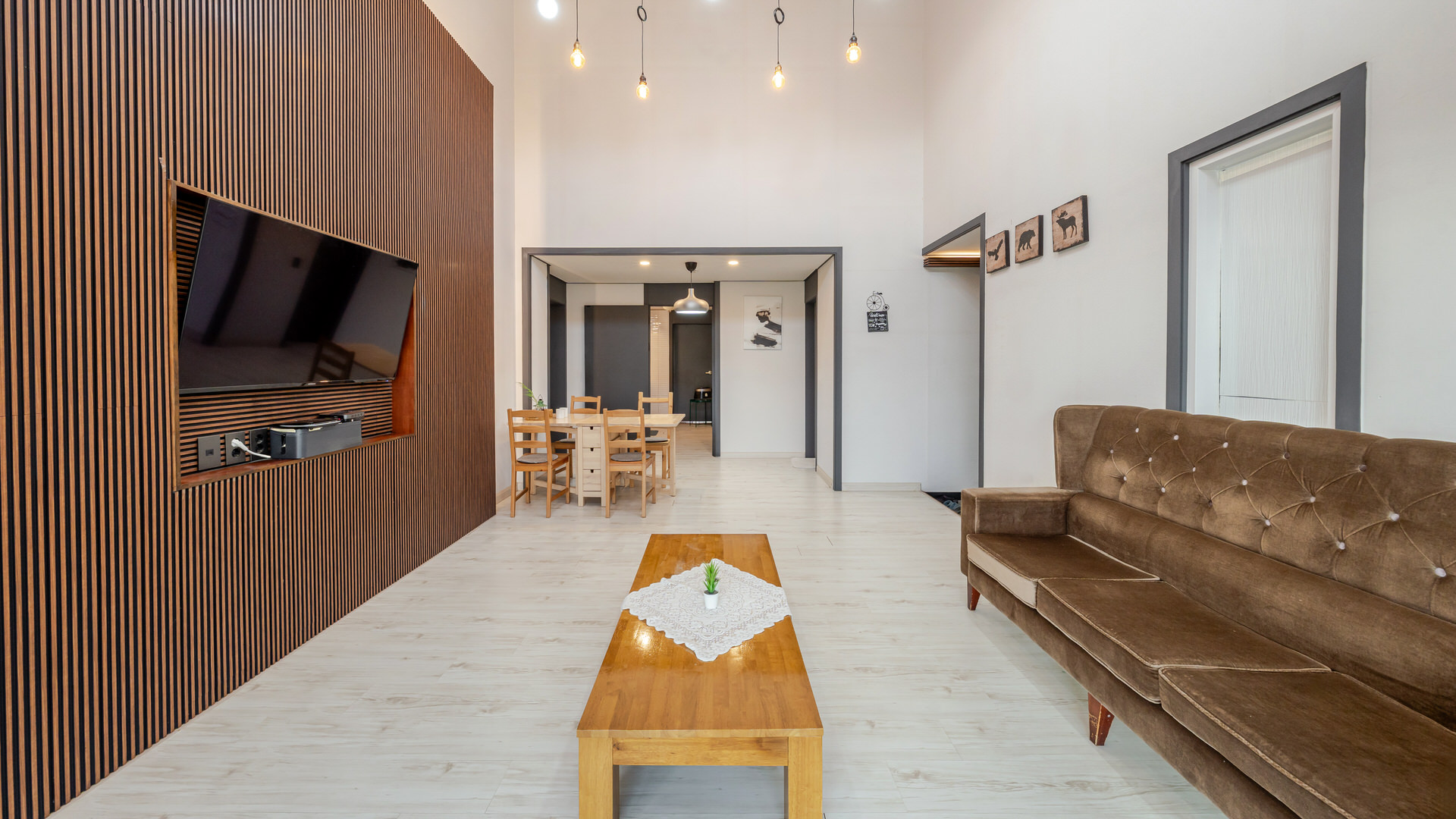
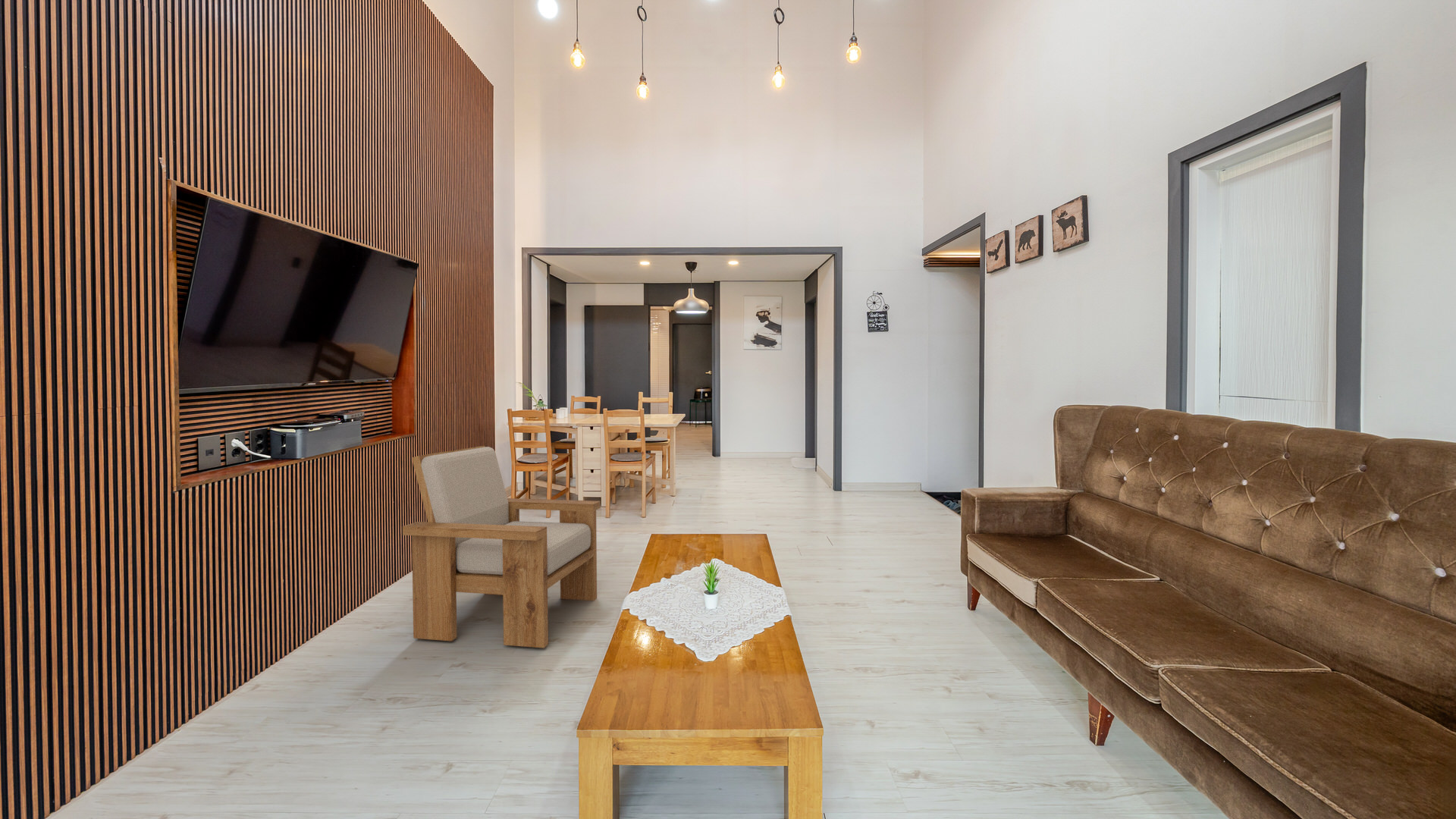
+ armchair [402,445,601,648]
